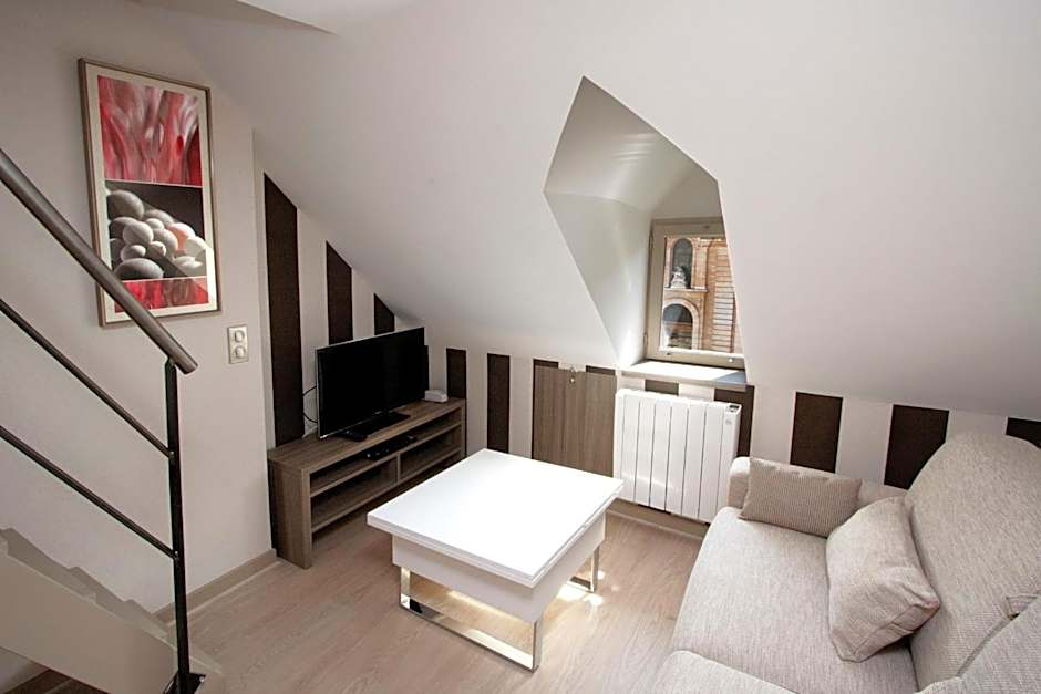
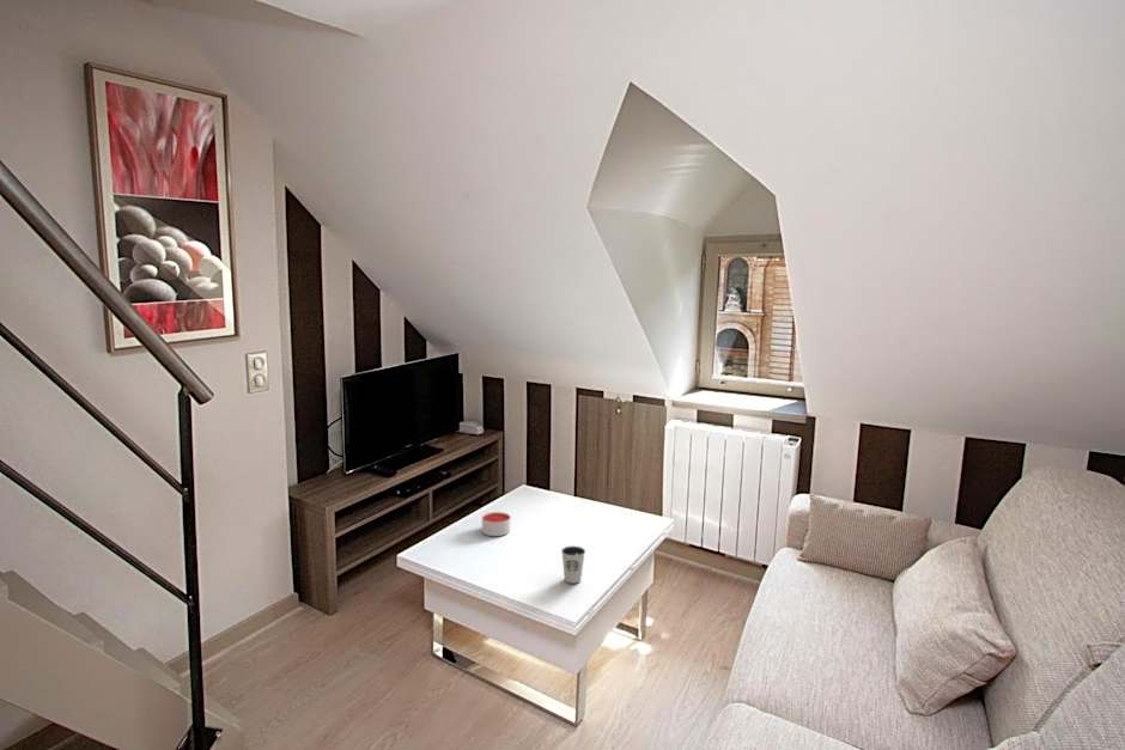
+ candle [481,511,511,537]
+ dixie cup [560,545,586,584]
